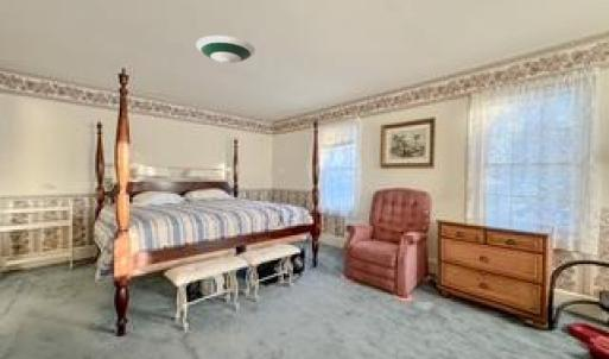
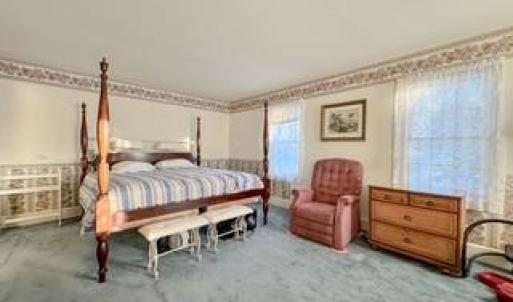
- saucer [195,34,256,65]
